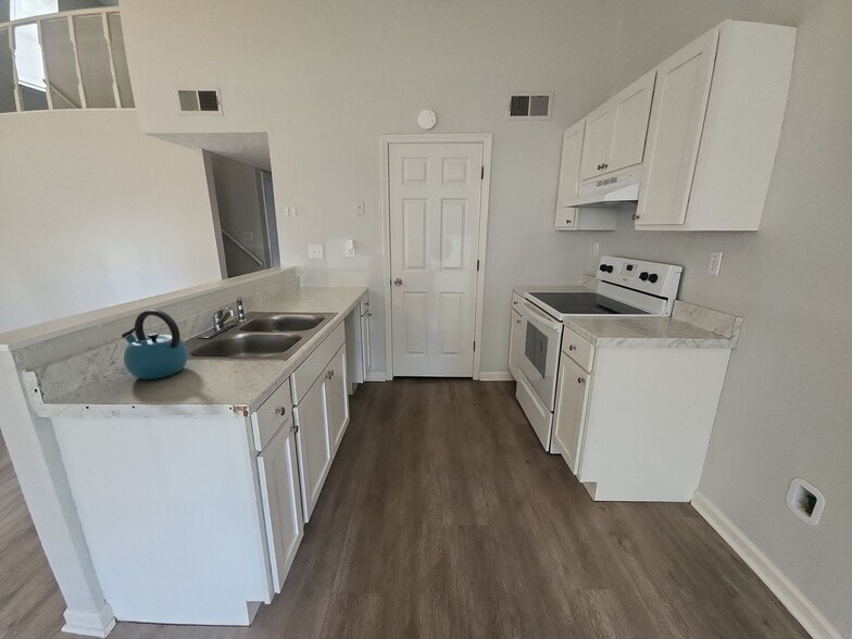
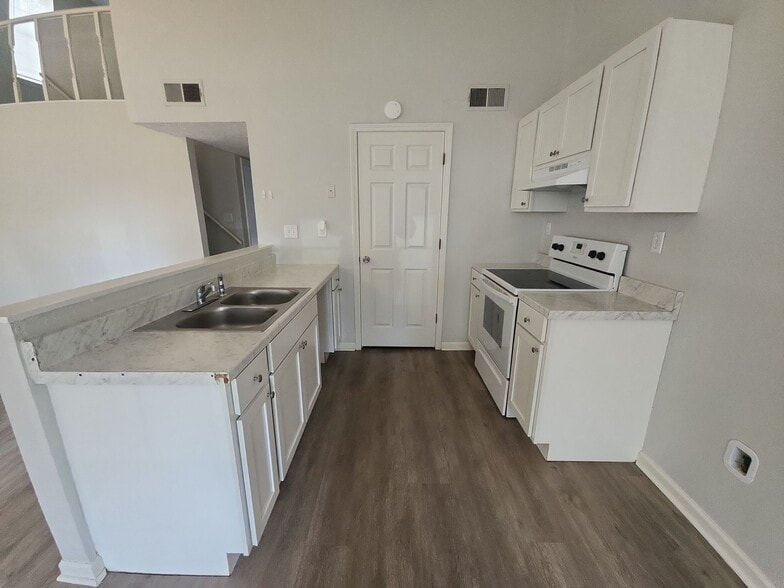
- kettle [121,309,189,380]
